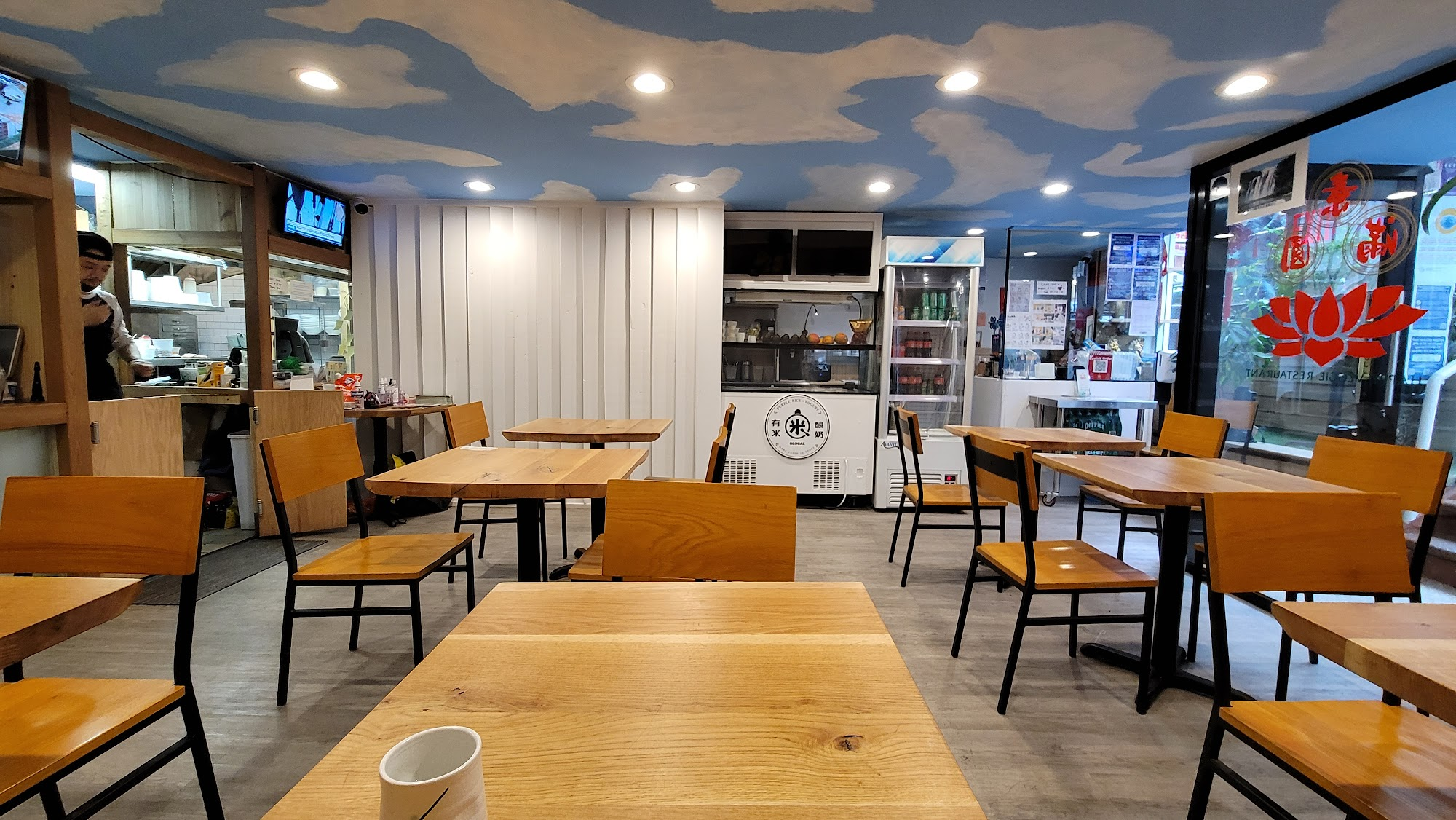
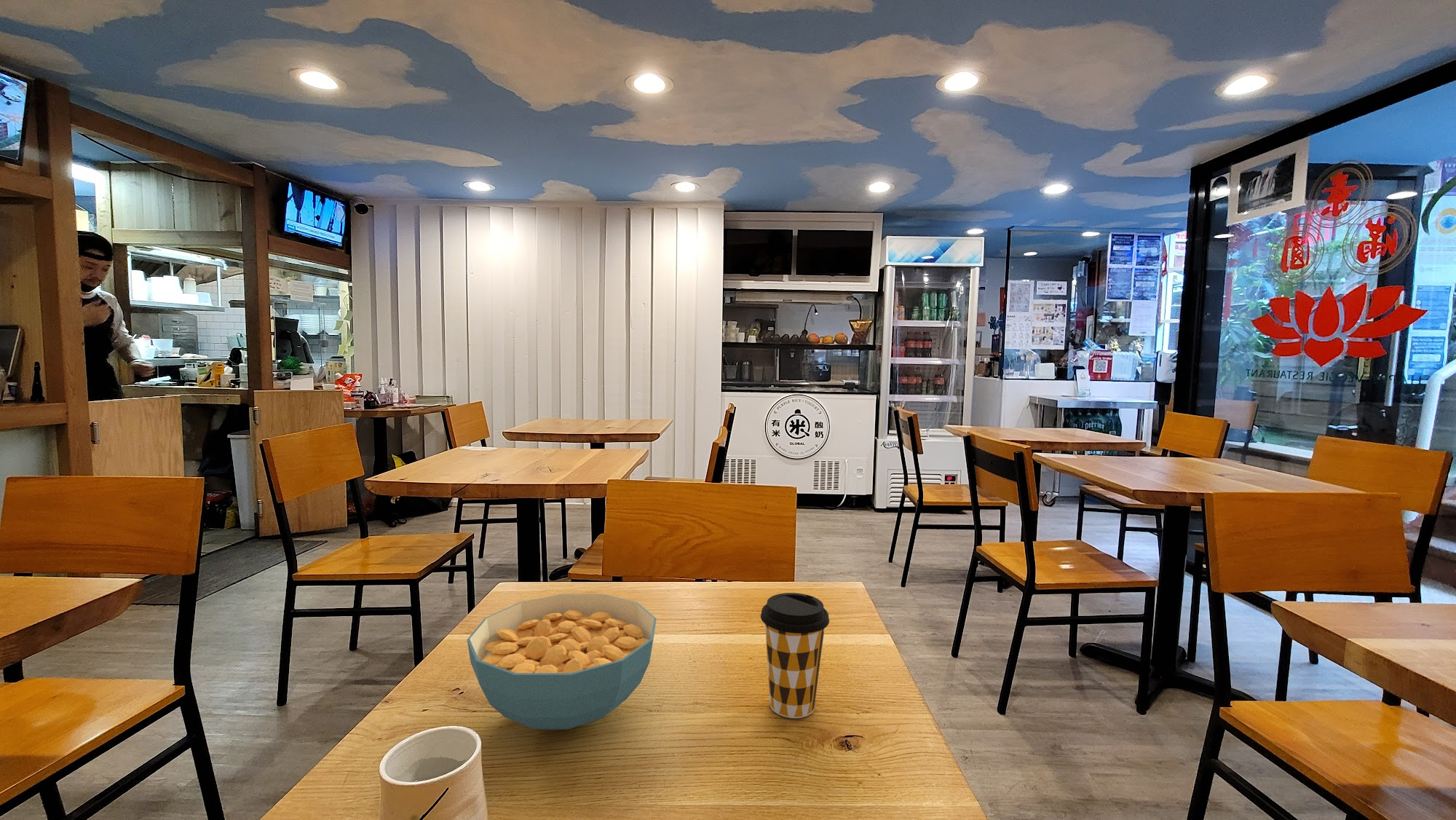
+ cereal bowl [467,594,657,730]
+ coffee cup [760,592,830,719]
